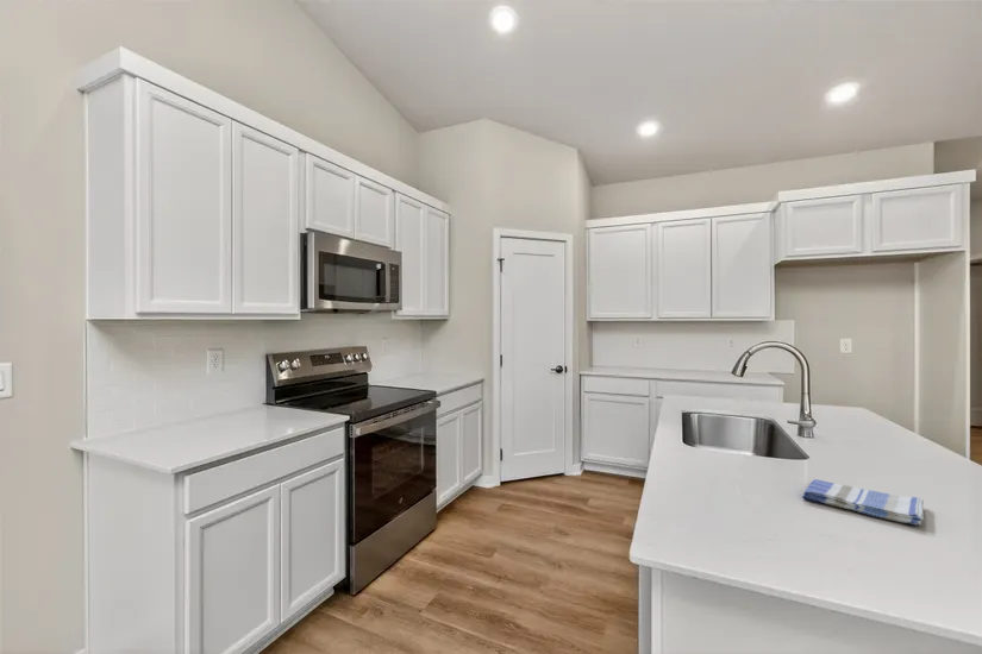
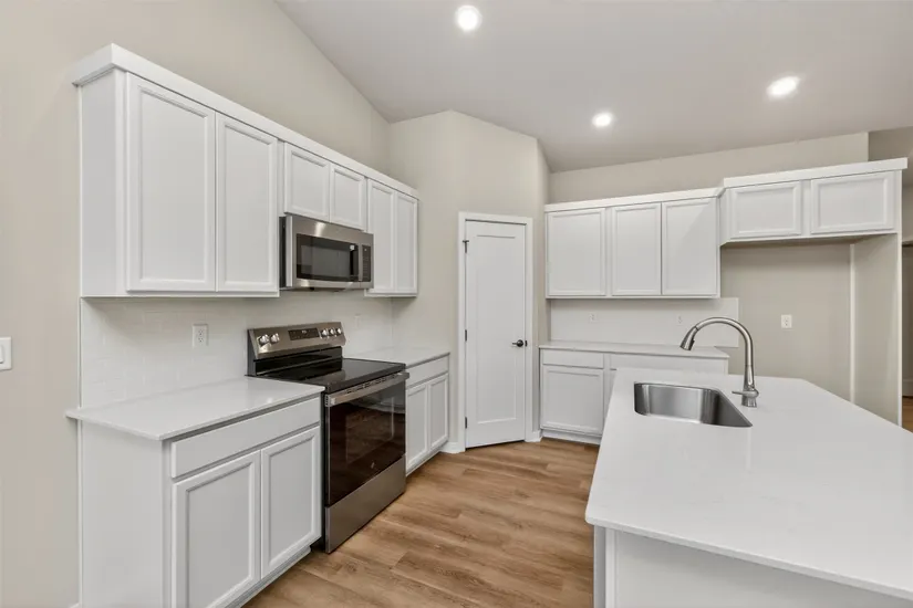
- dish towel [801,478,925,526]
